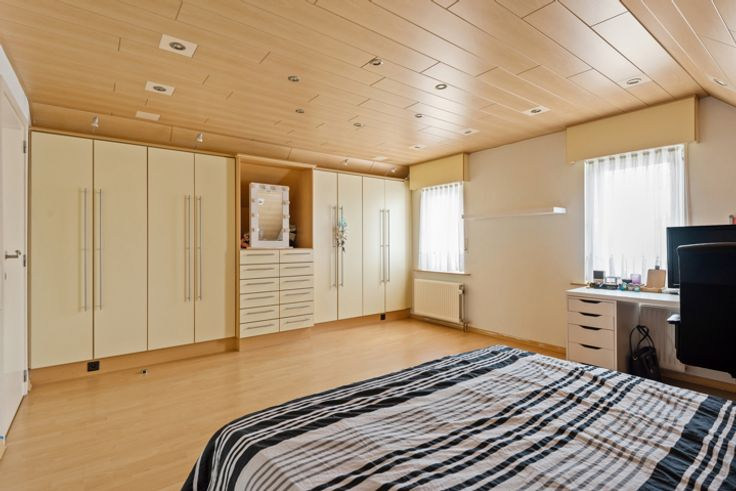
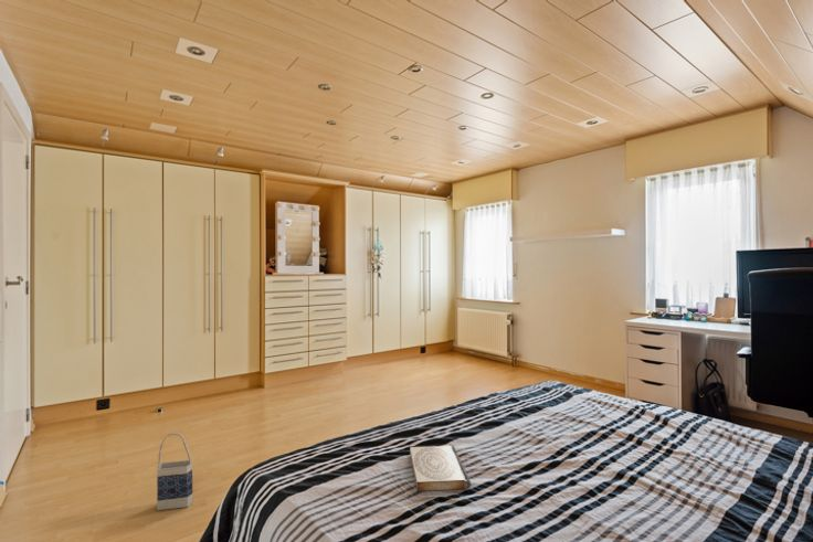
+ bag [156,432,193,511]
+ book [409,445,472,492]
